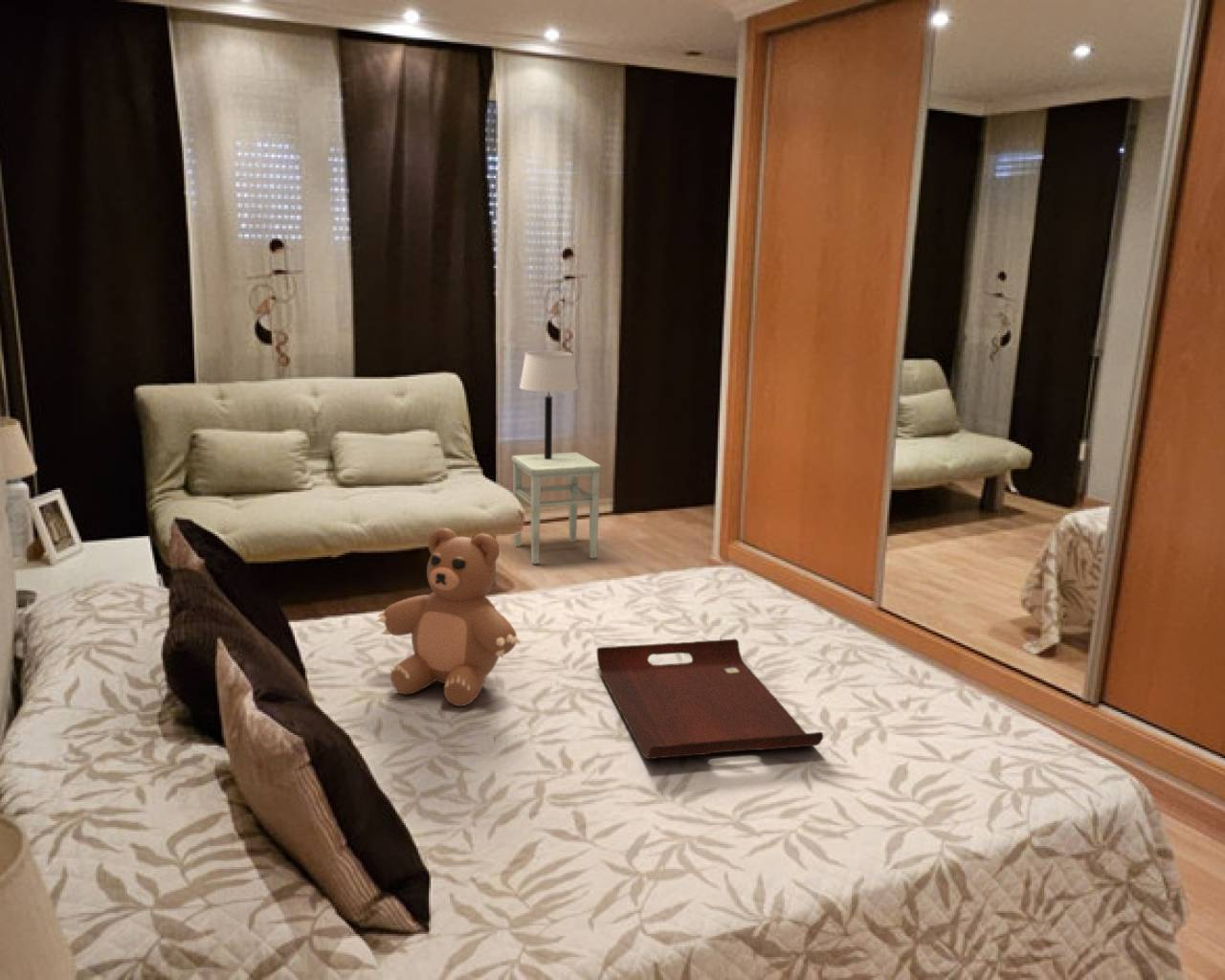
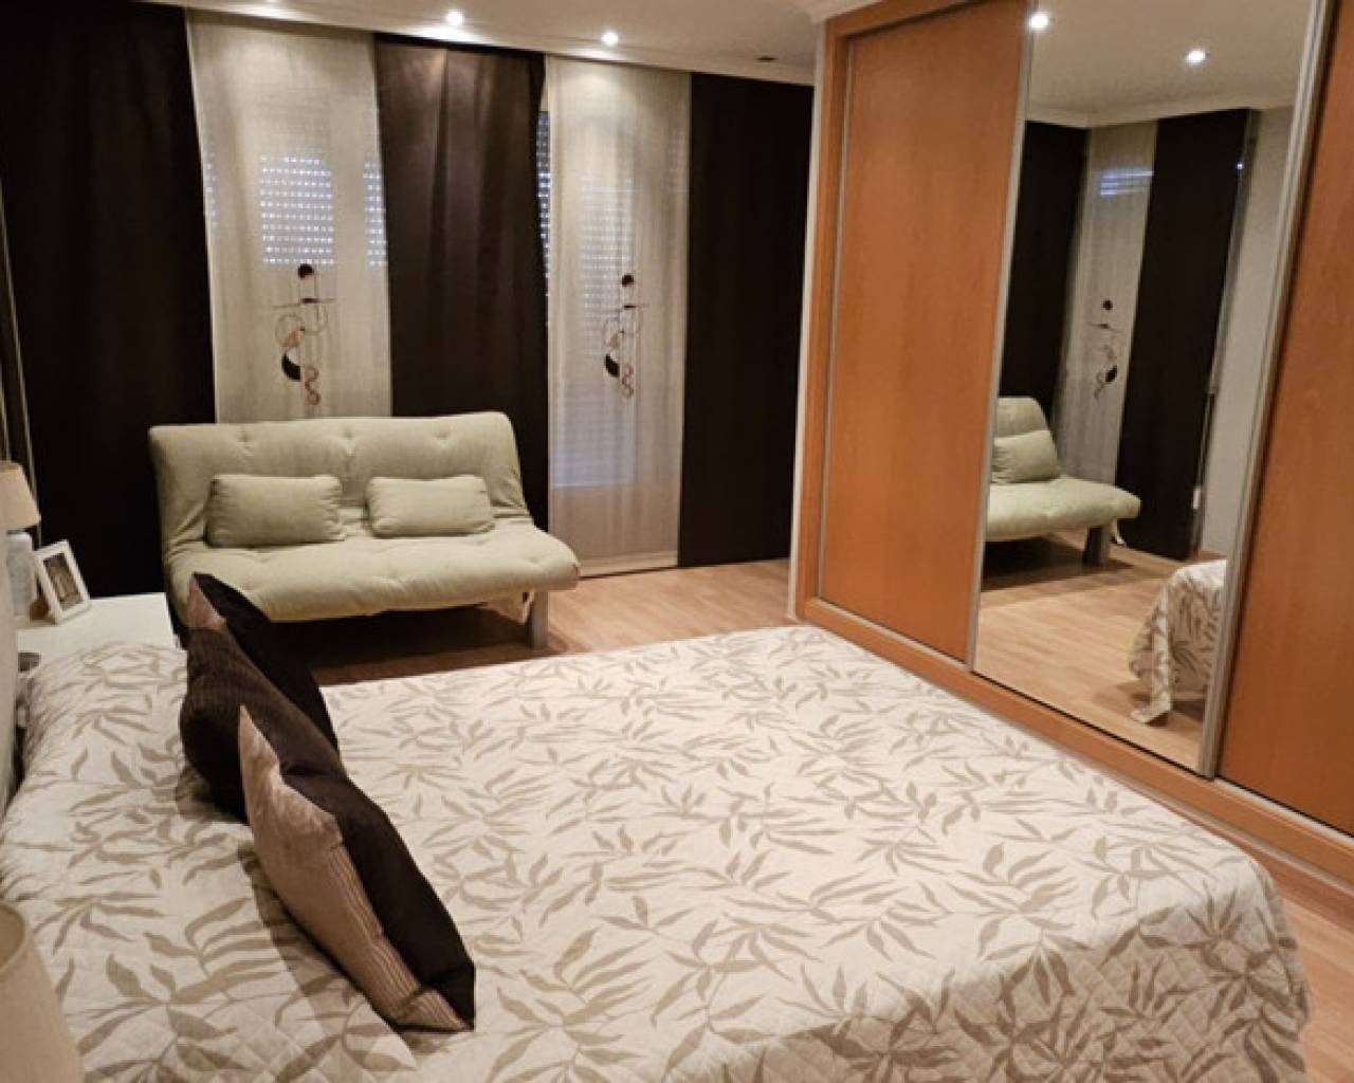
- stool [511,452,602,565]
- table lamp [519,350,579,459]
- teddy bear [375,527,522,707]
- serving tray [595,638,824,760]
